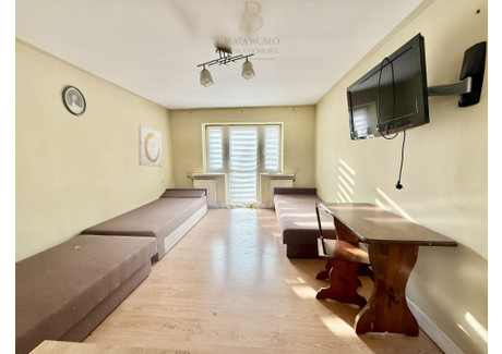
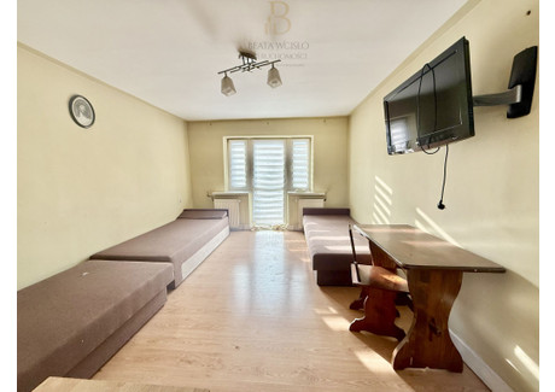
- wall art [138,123,164,168]
